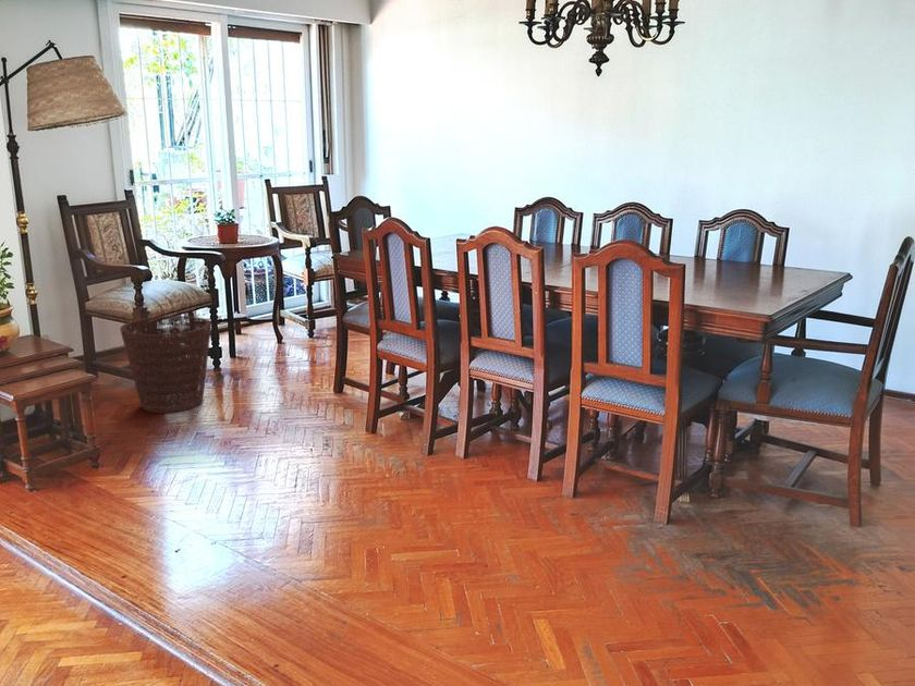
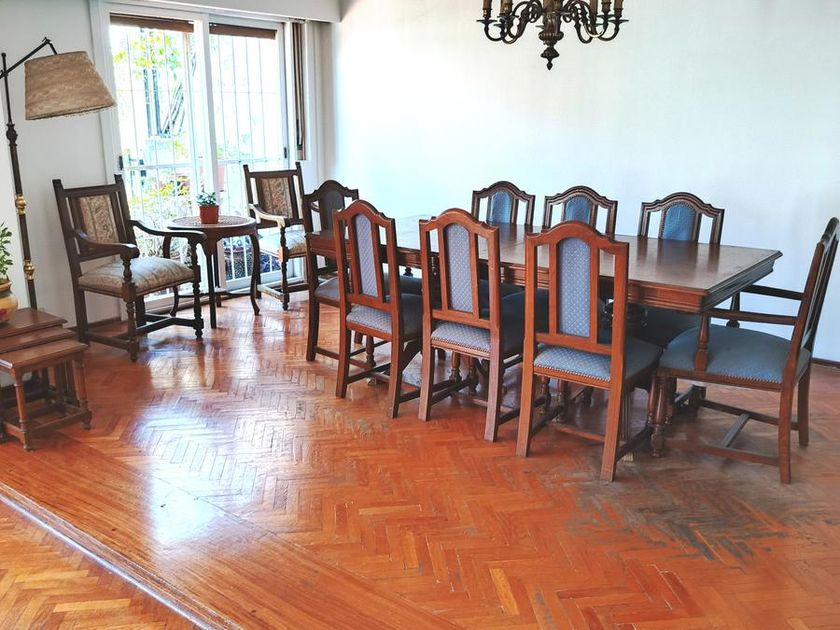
- basket [119,315,212,414]
